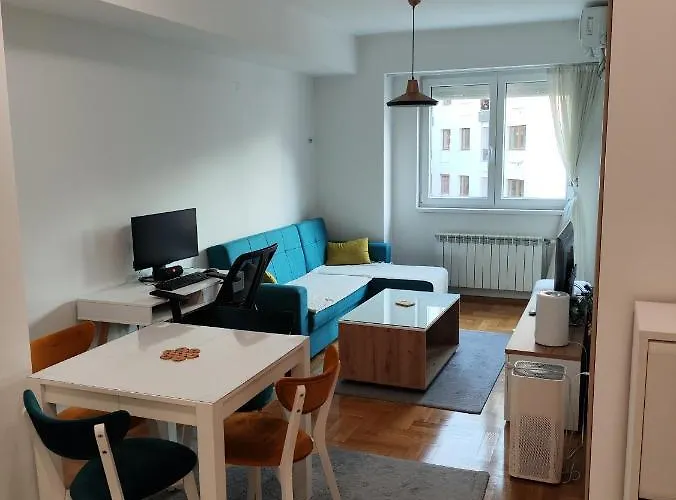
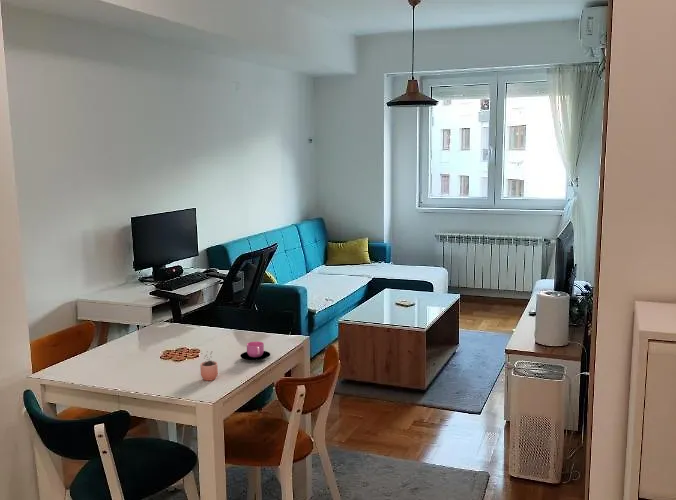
+ cocoa [199,350,219,382]
+ cup [239,340,271,361]
